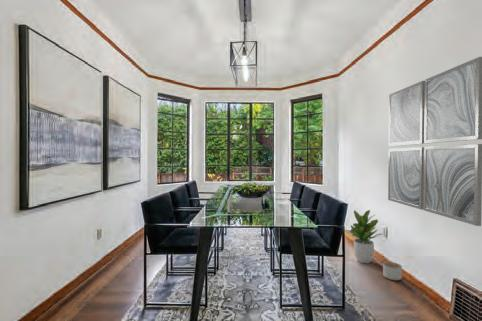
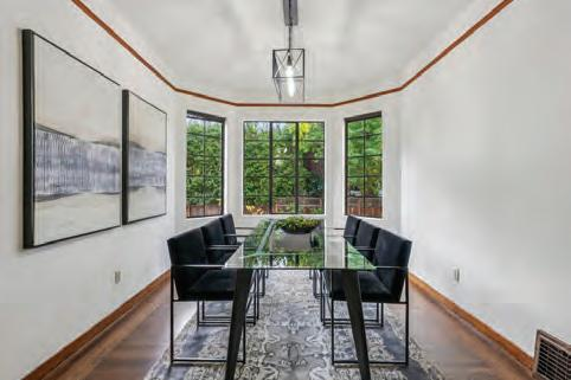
- planter [382,261,403,281]
- wall art [387,56,482,227]
- potted plant [345,209,384,264]
